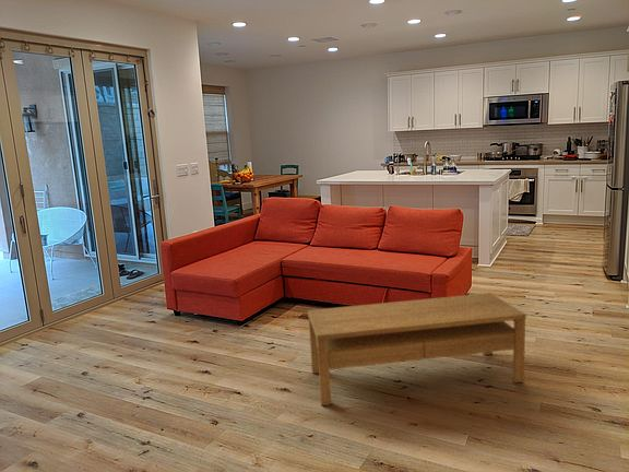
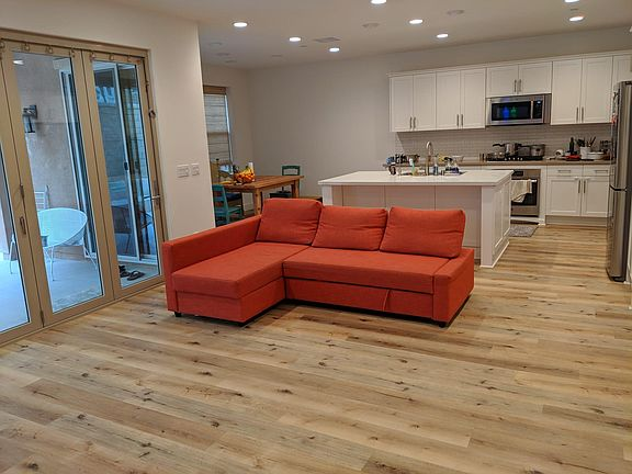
- coffee table [307,292,527,406]
